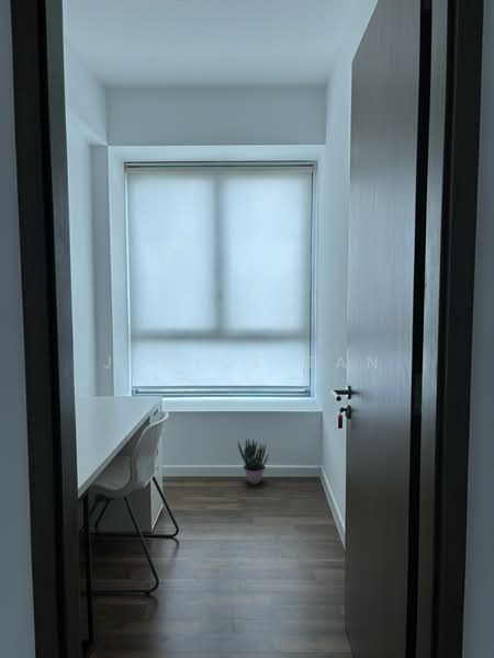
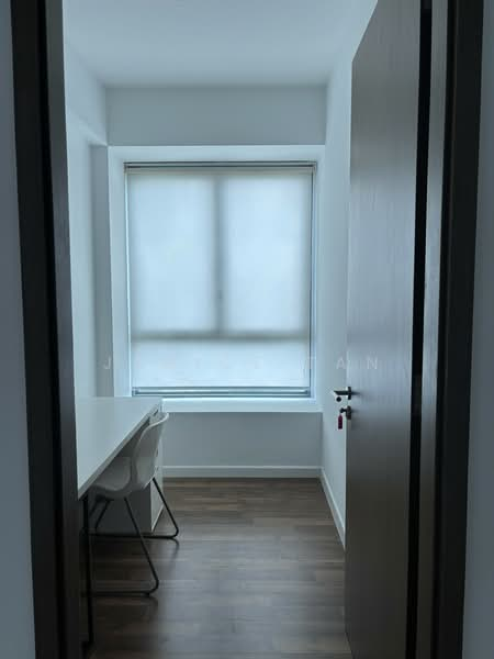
- potted plant [237,436,269,485]
